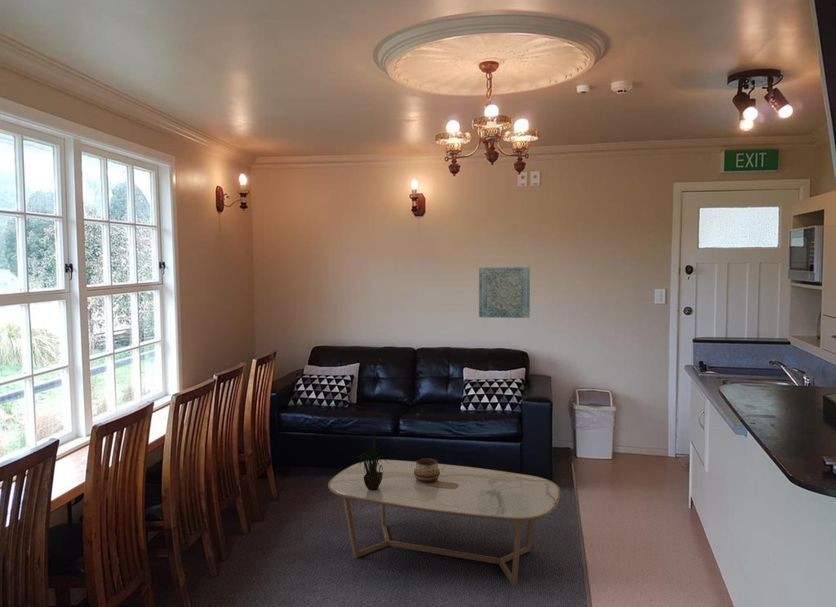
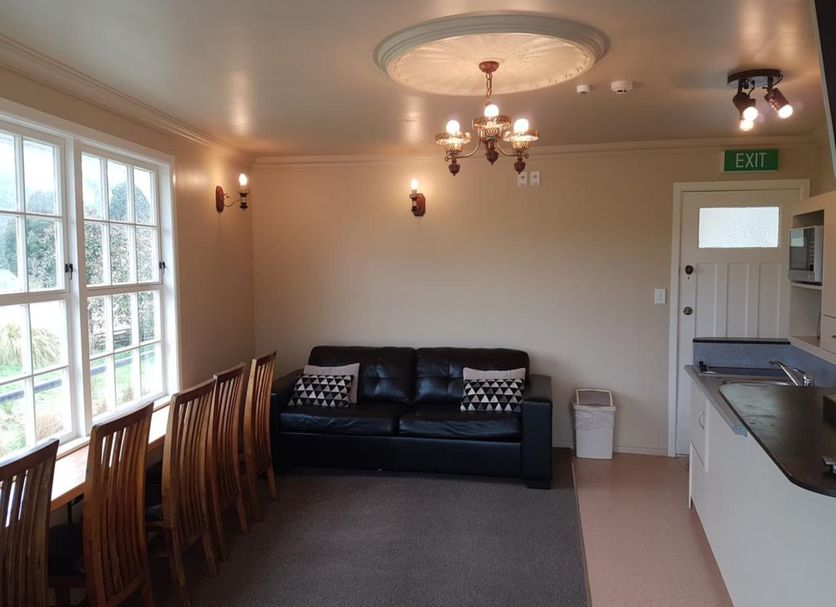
- wall art [478,266,531,319]
- decorative bowl [414,458,440,482]
- coffee table [327,459,561,587]
- potted plant [355,429,388,490]
